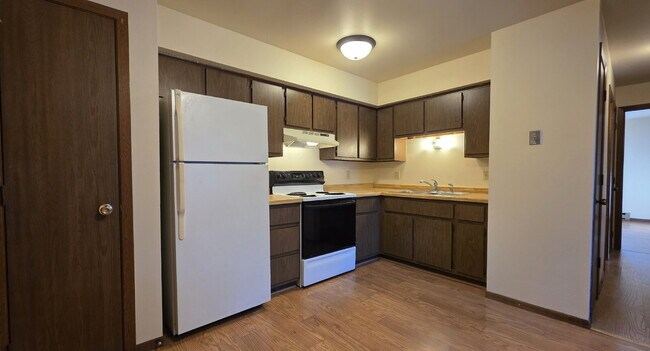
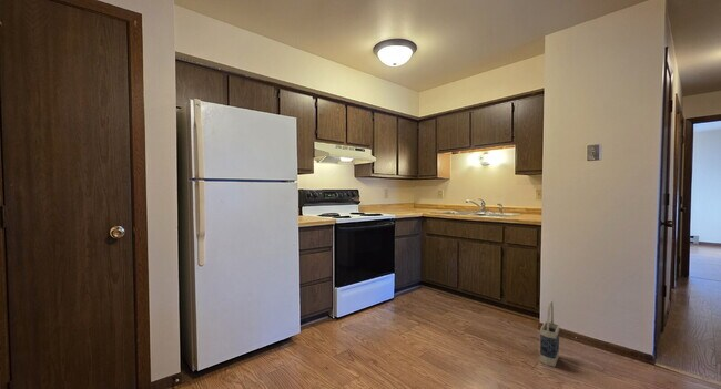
+ bag [539,299,560,368]
